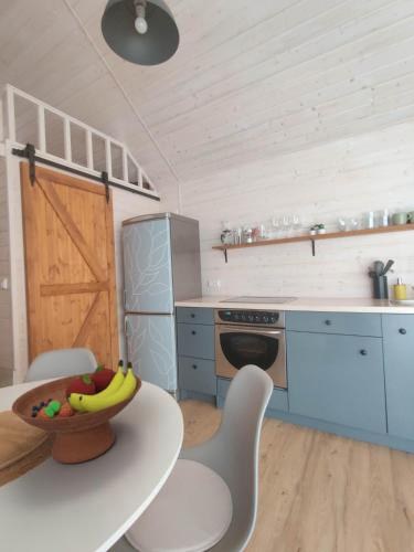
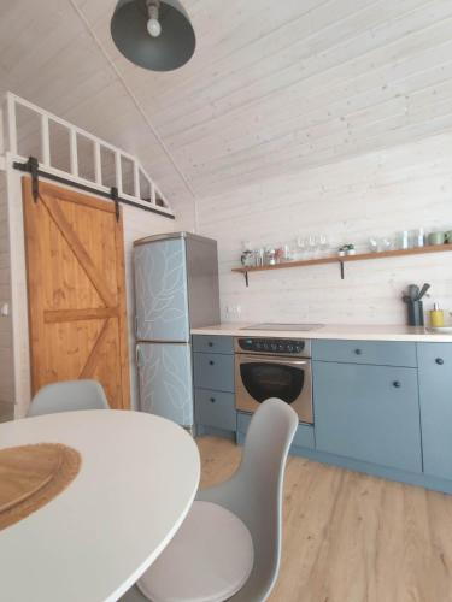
- fruit bowl [11,359,142,465]
